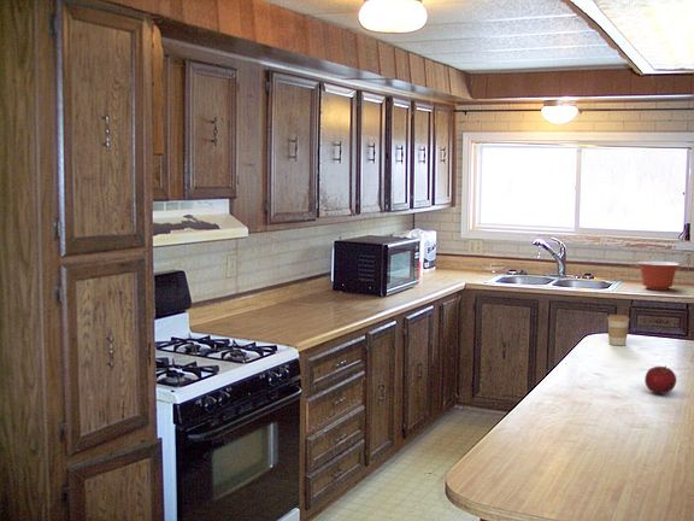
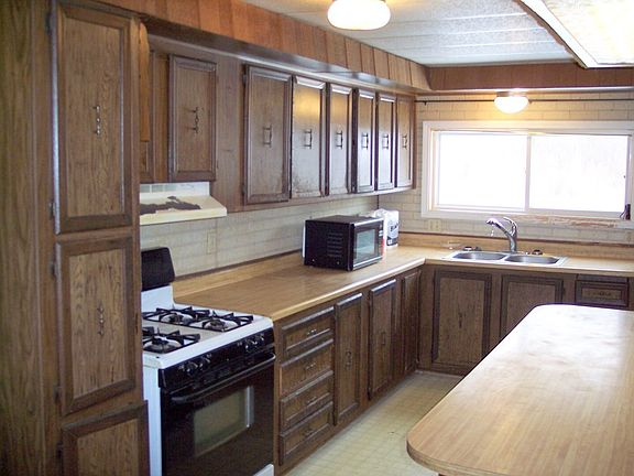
- mixing bowl [636,260,681,291]
- coffee cup [606,314,630,346]
- fruit [643,364,677,396]
